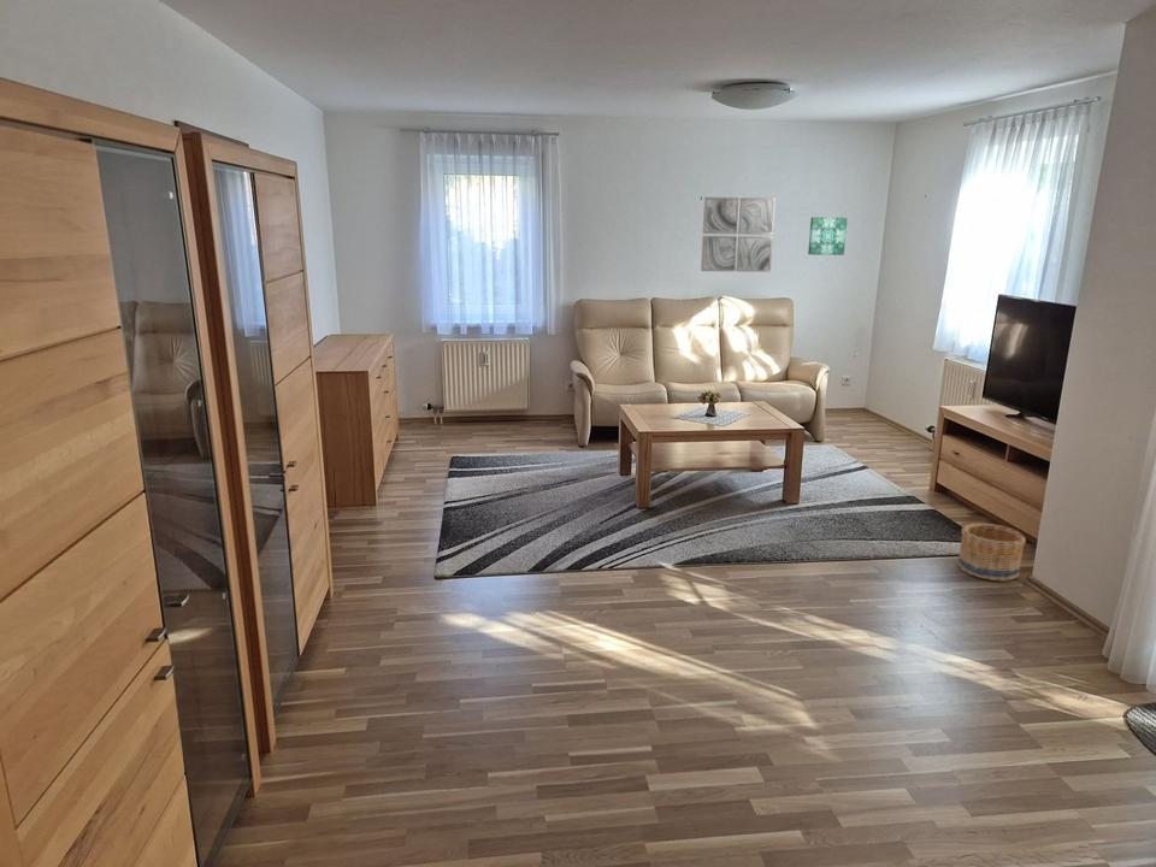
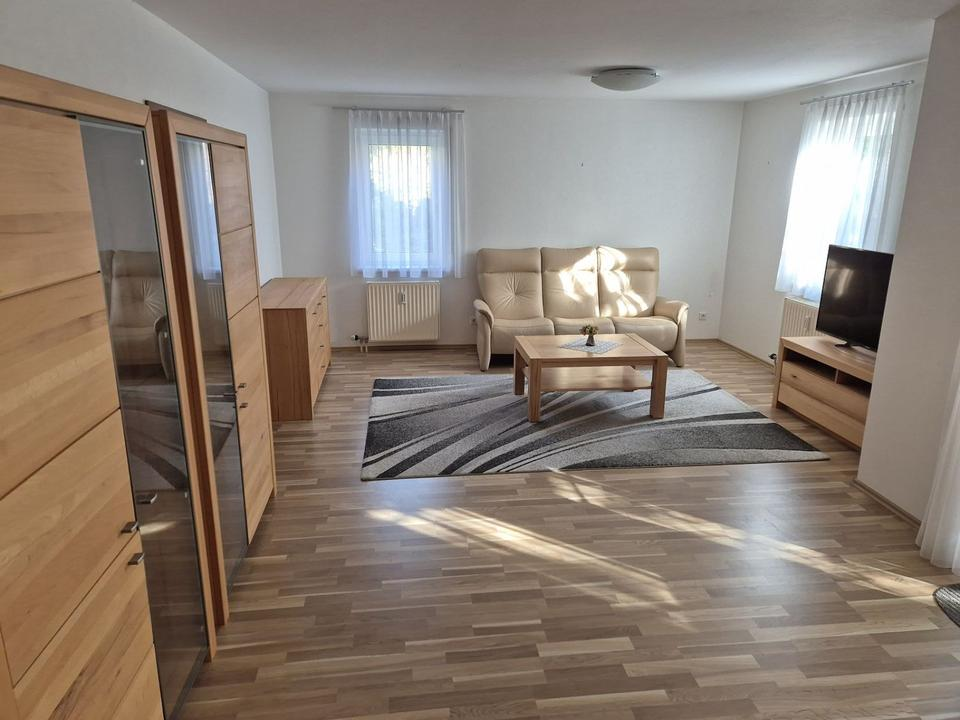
- wall art [807,216,848,256]
- basket [957,521,1026,582]
- wall art [700,196,777,273]
